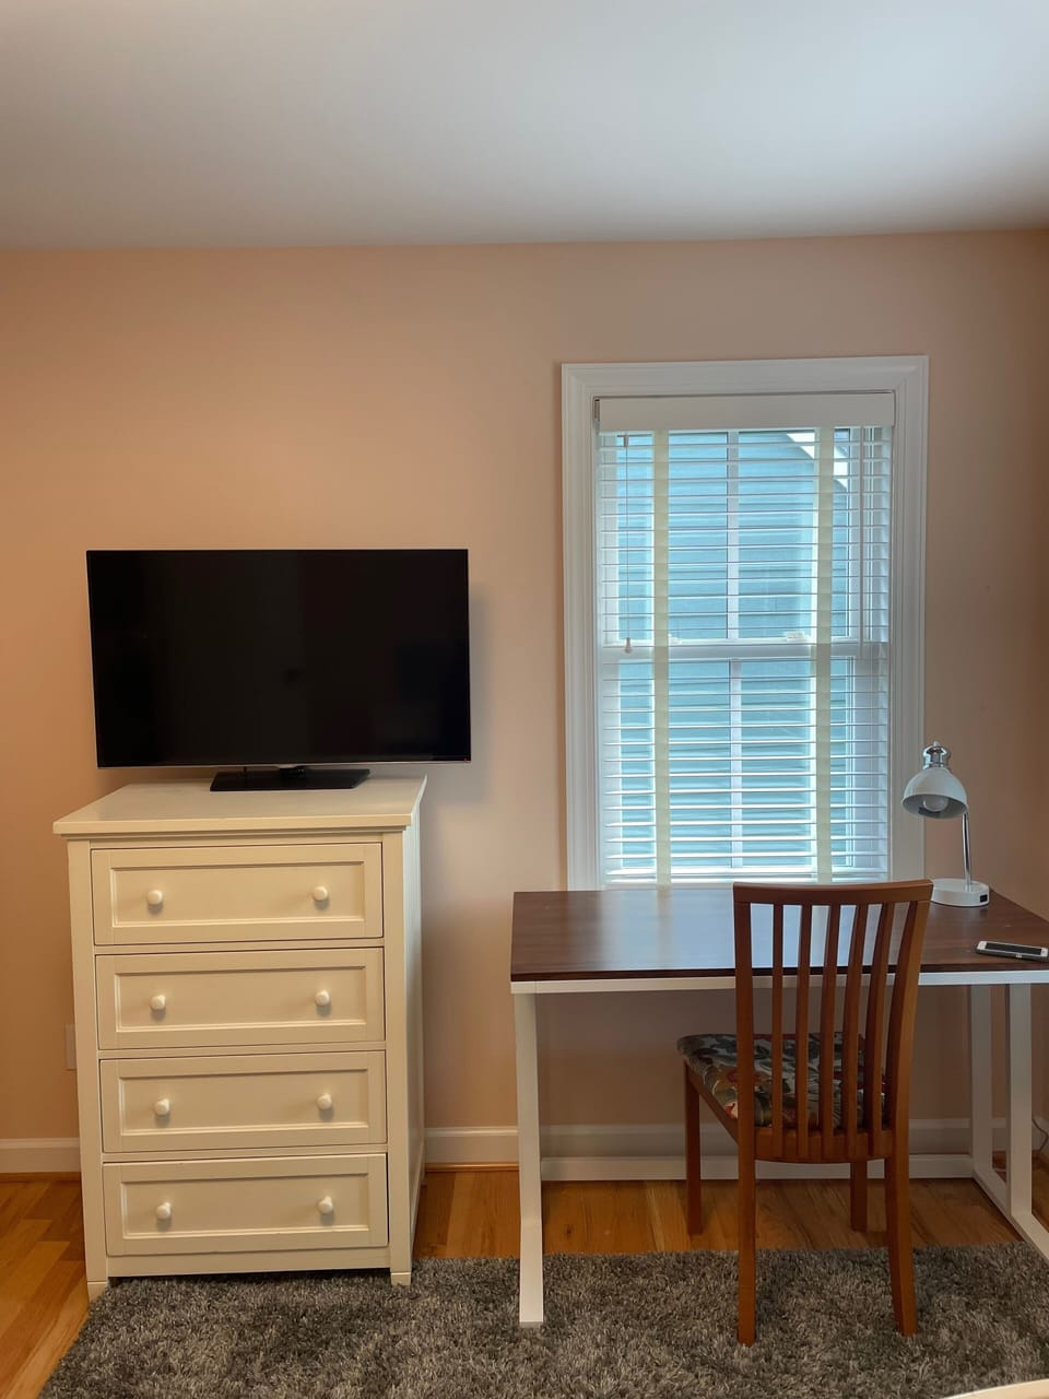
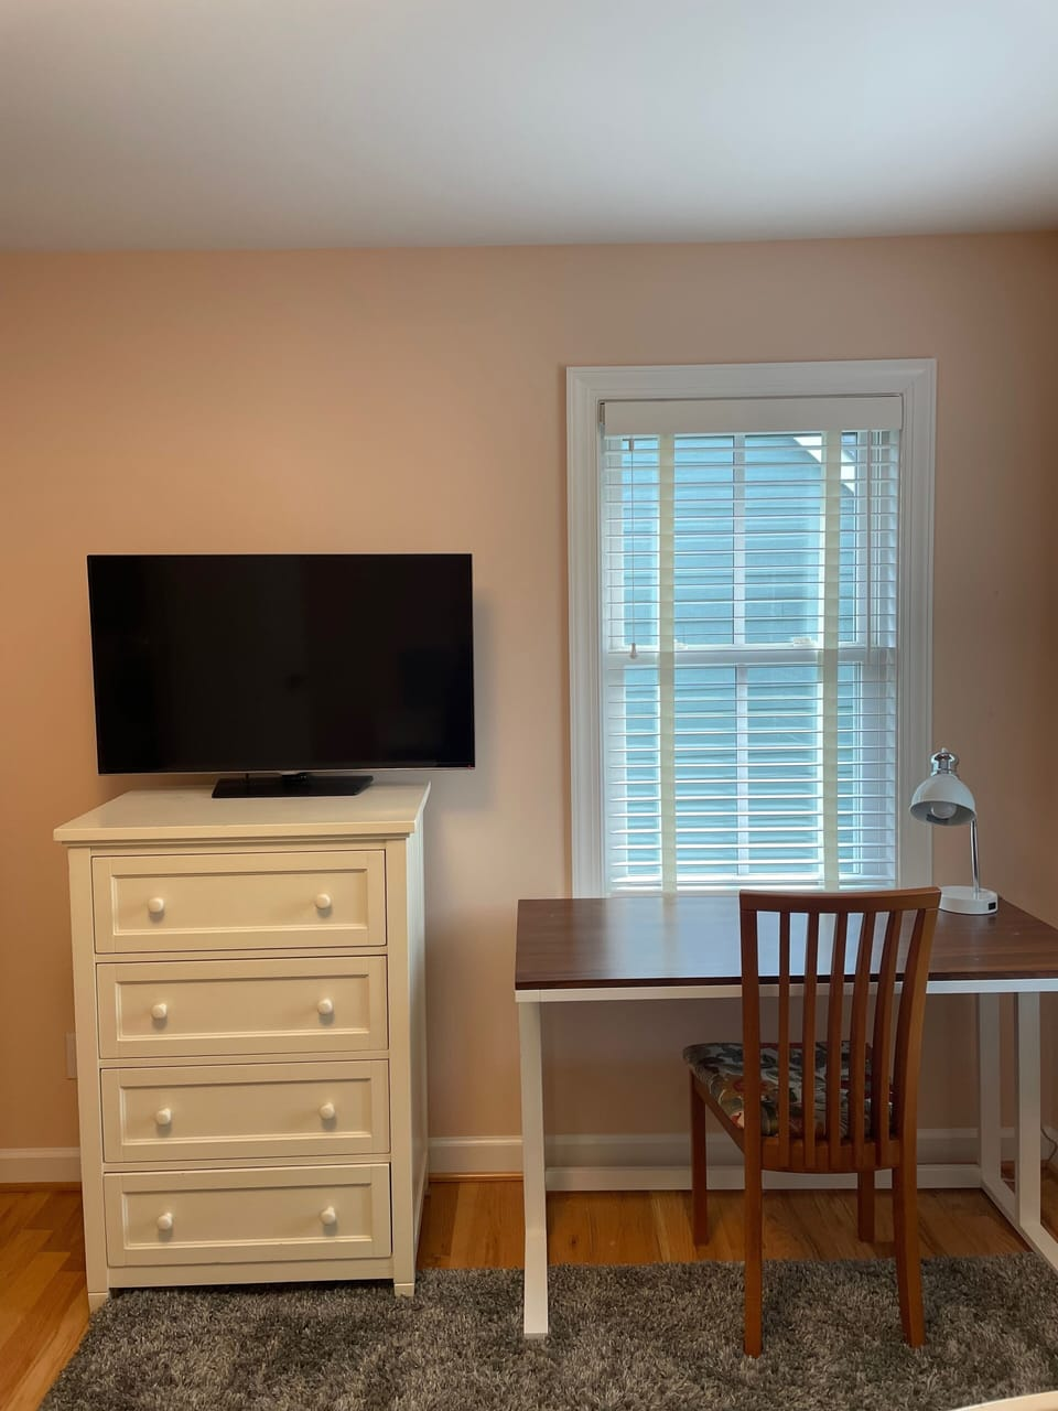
- cell phone [975,940,1049,962]
